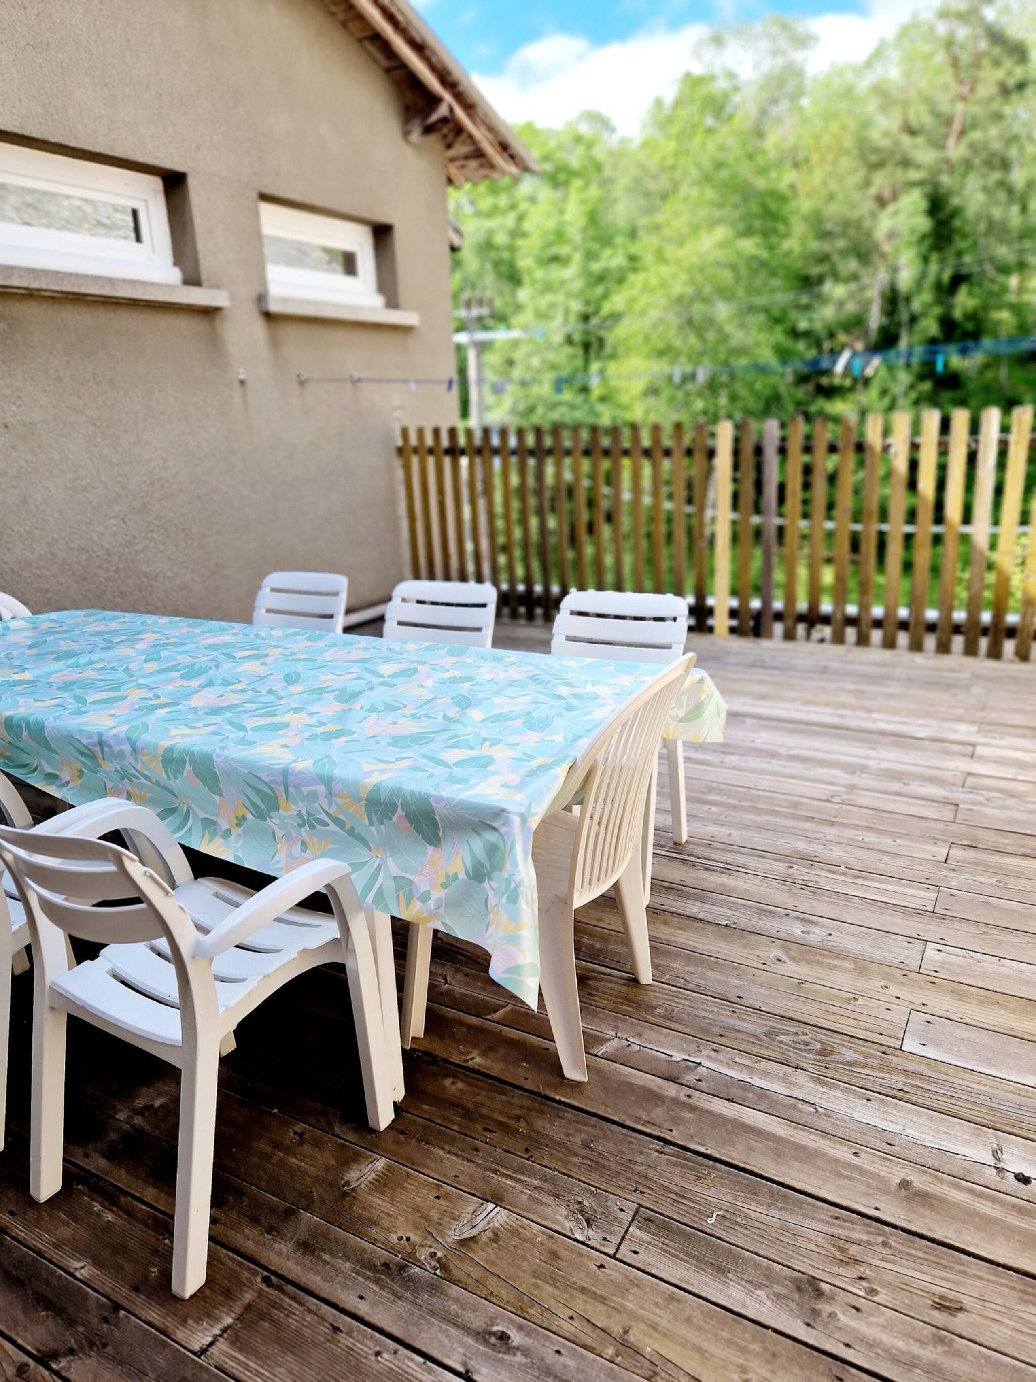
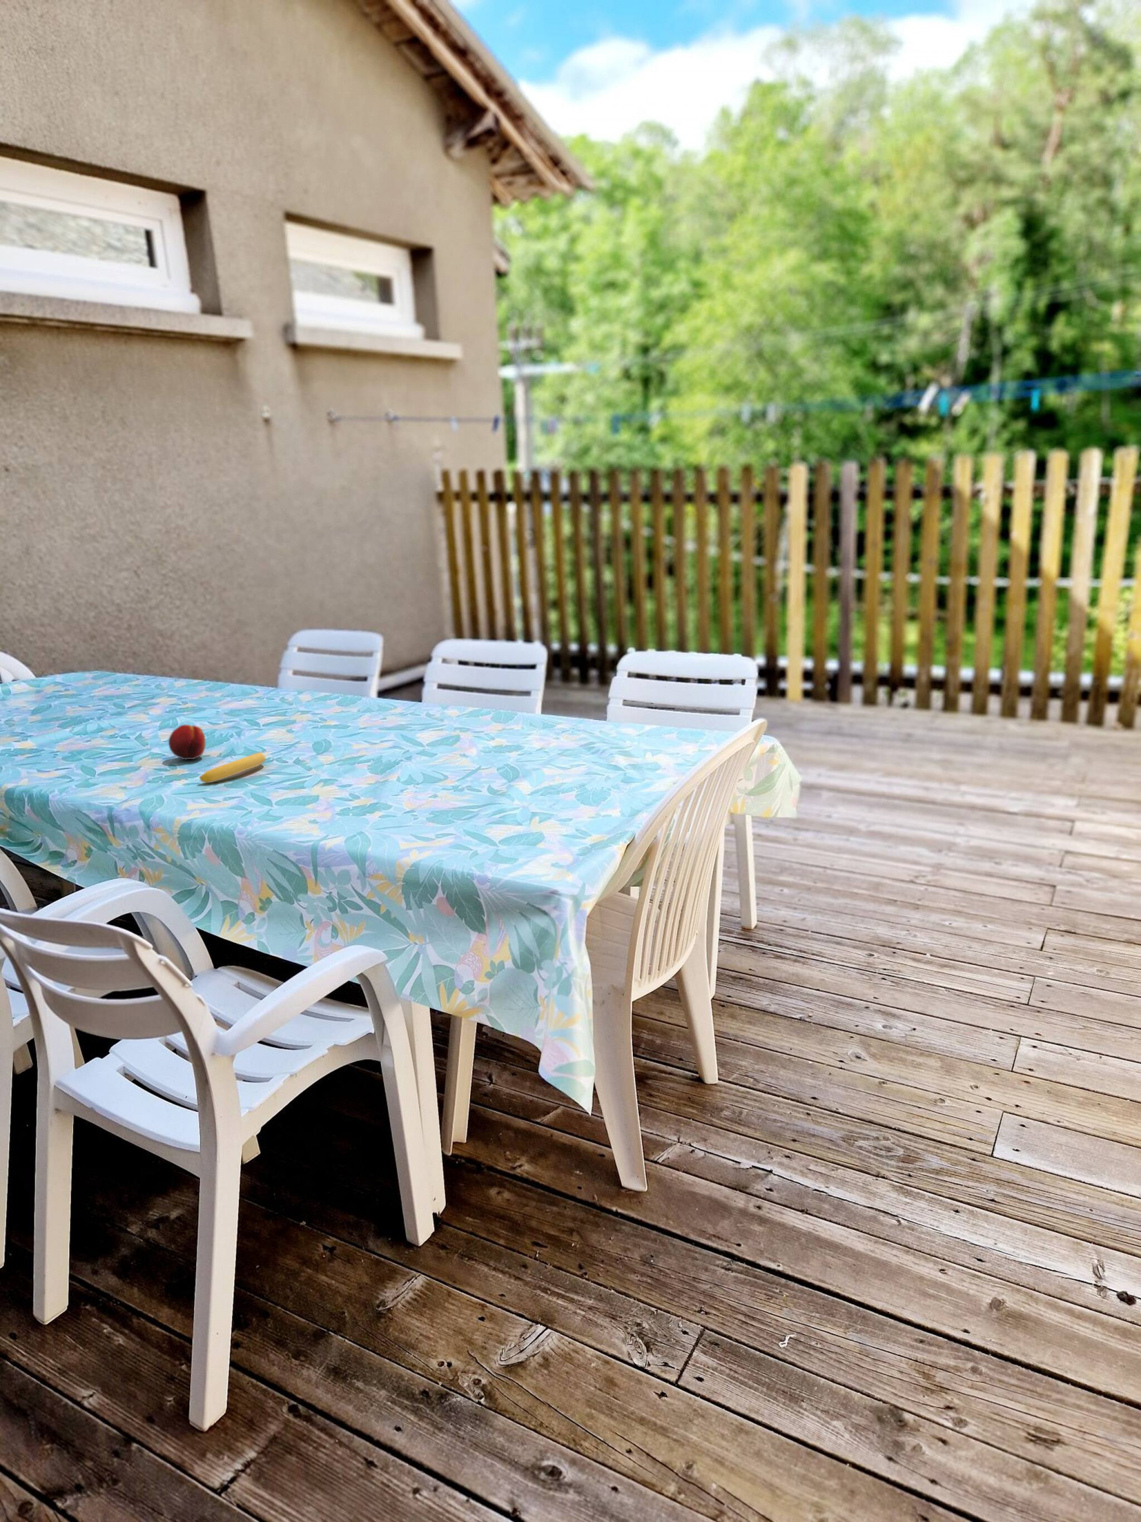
+ banana [199,753,266,784]
+ fruit [168,724,206,760]
